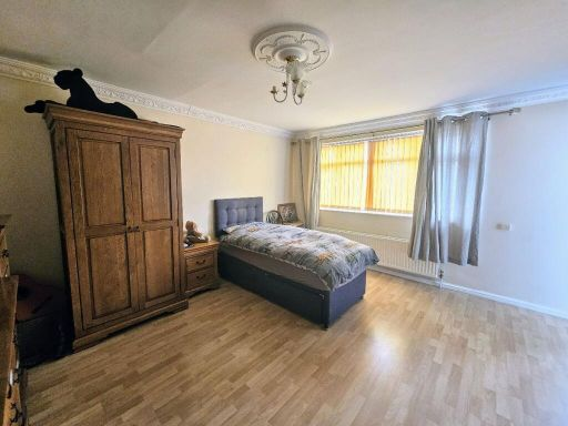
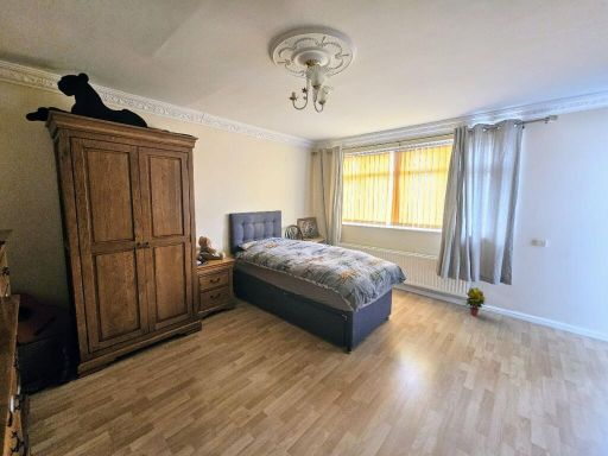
+ potted plant [464,286,487,317]
